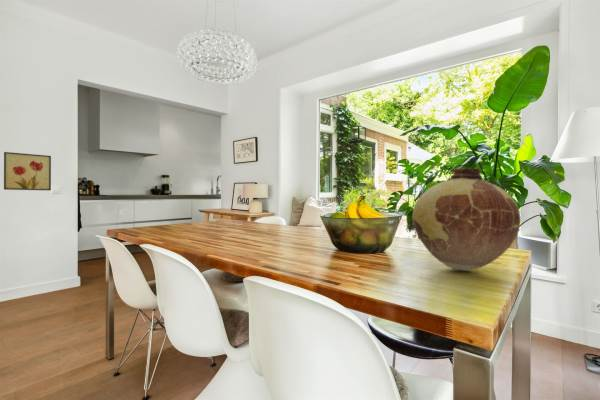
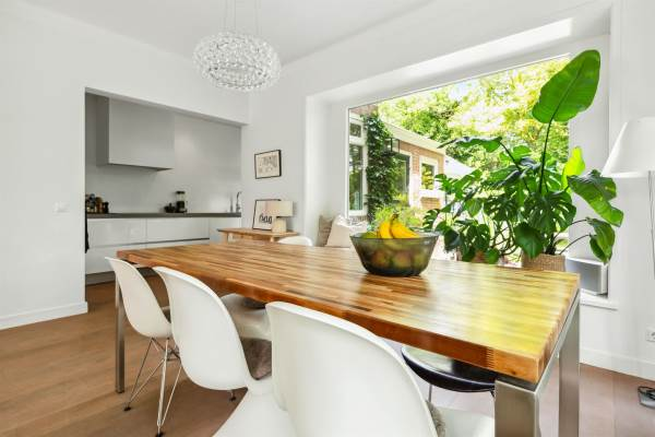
- vase [411,167,521,272]
- wall art [3,151,52,191]
